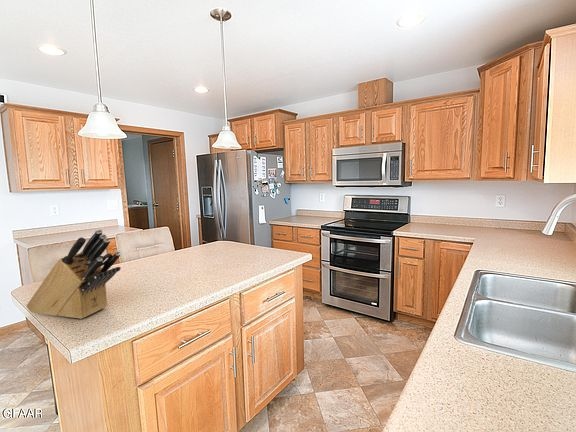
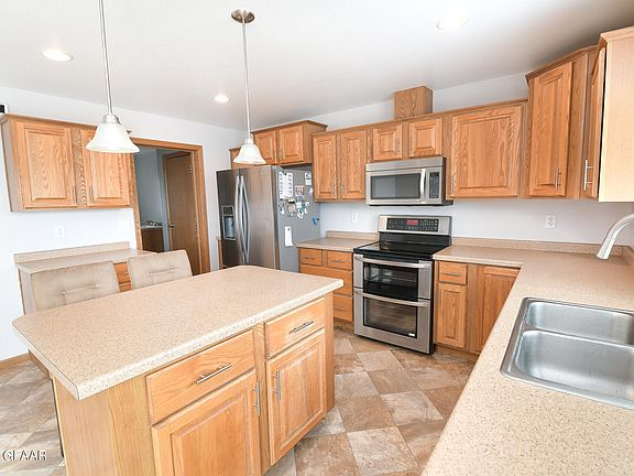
- knife block [25,228,122,320]
